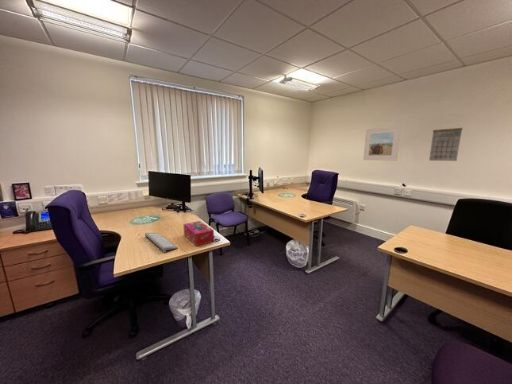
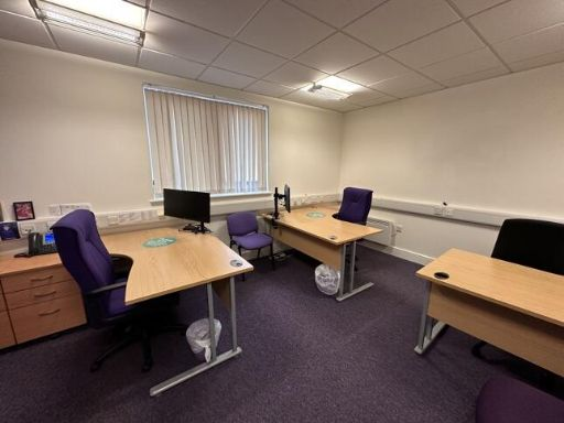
- tissue box [183,220,215,247]
- computer keyboard [144,232,179,254]
- calendar [428,120,464,162]
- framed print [362,125,402,162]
